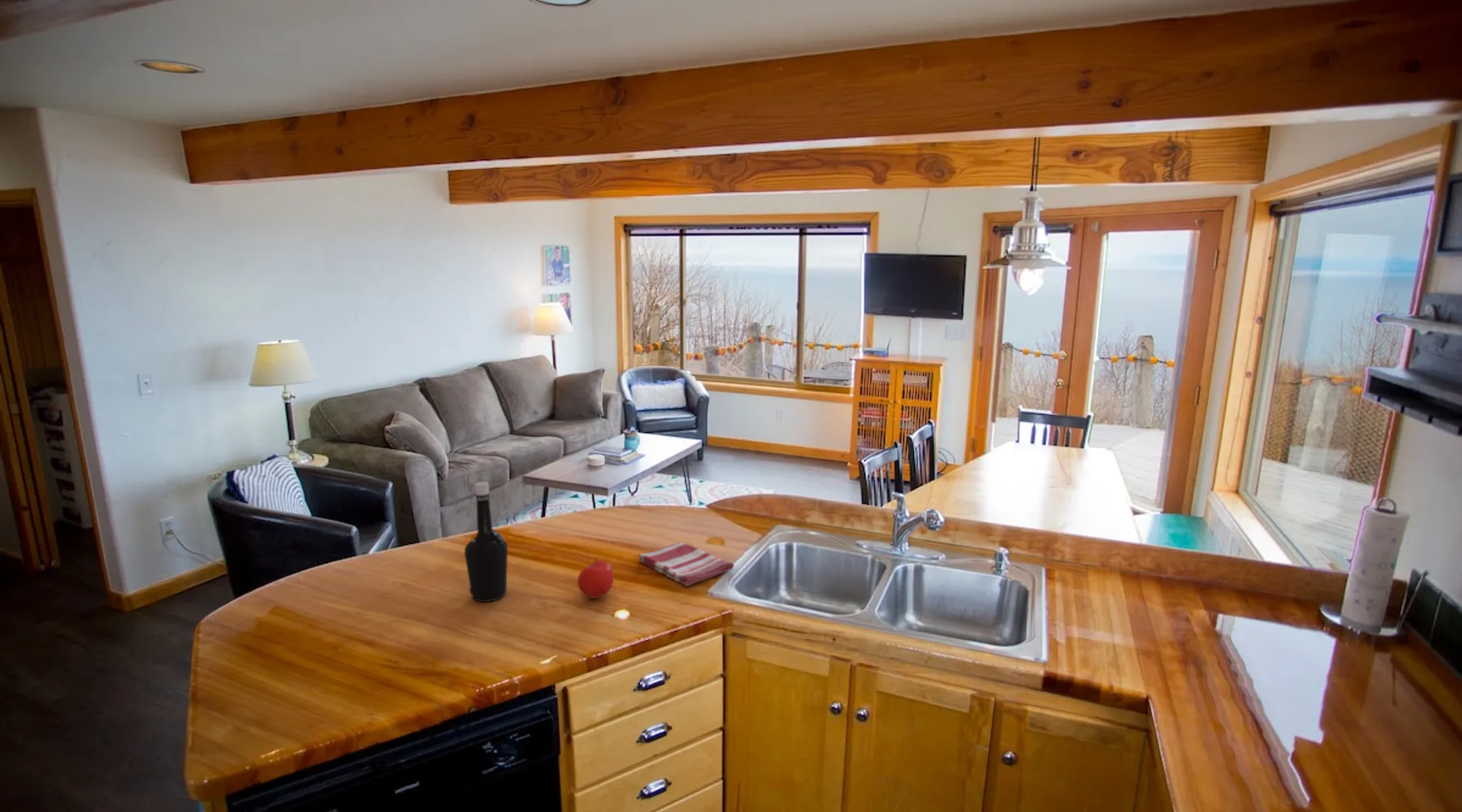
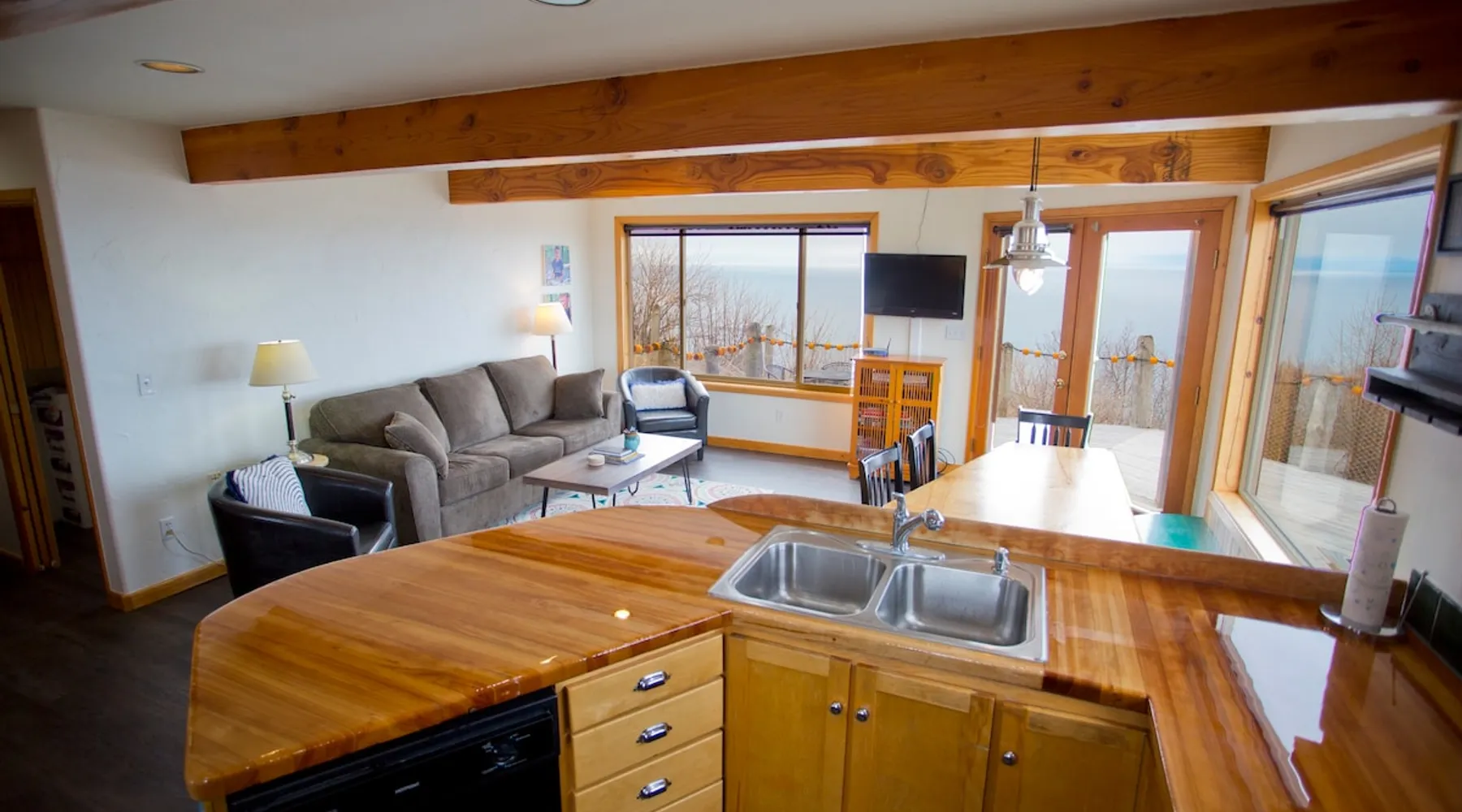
- dish towel [638,542,735,587]
- bottle [464,481,508,603]
- fruit [577,557,615,599]
